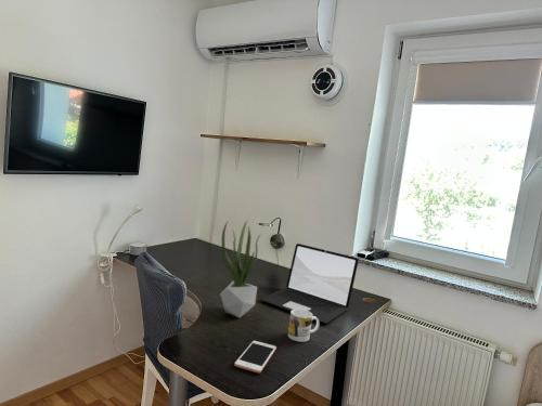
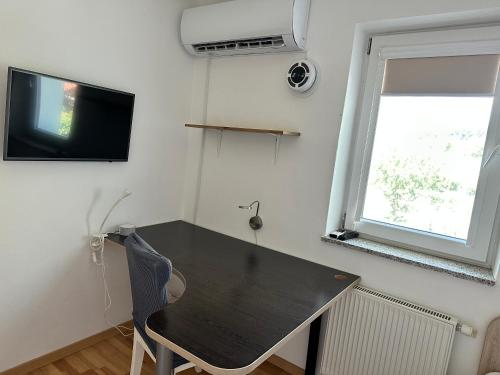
- mug [287,310,320,343]
- potted plant [219,220,261,319]
- laptop [259,243,360,325]
- cell phone [234,340,278,375]
